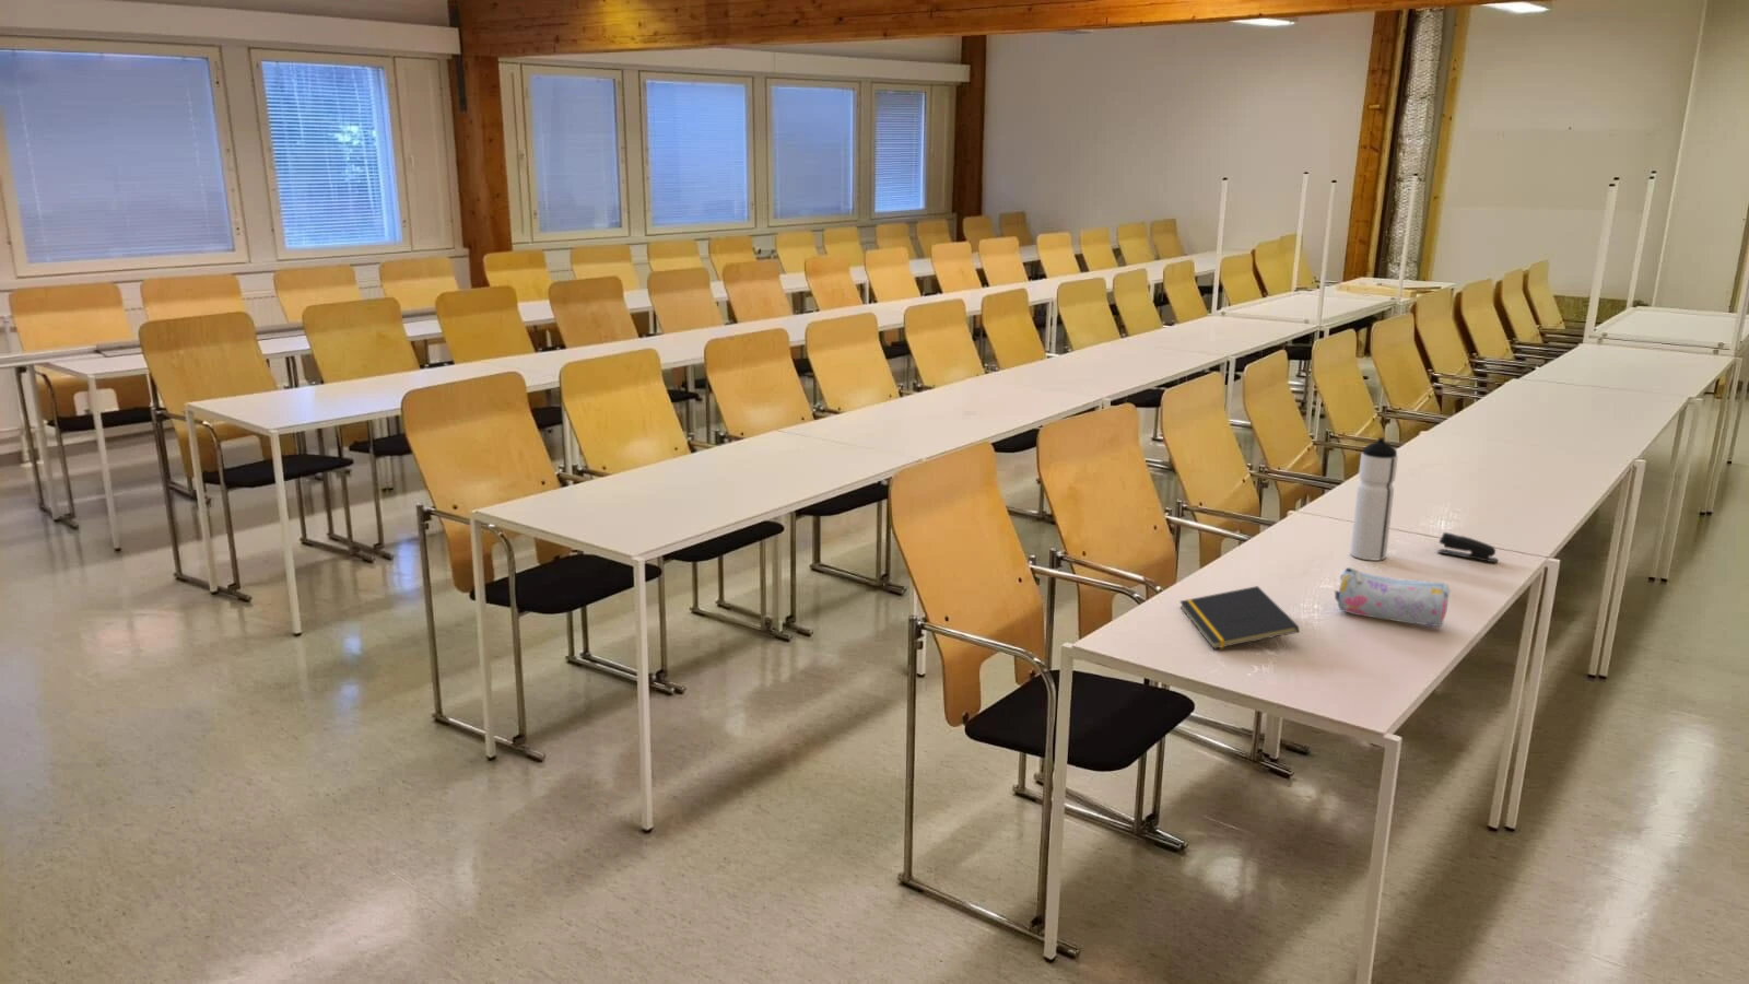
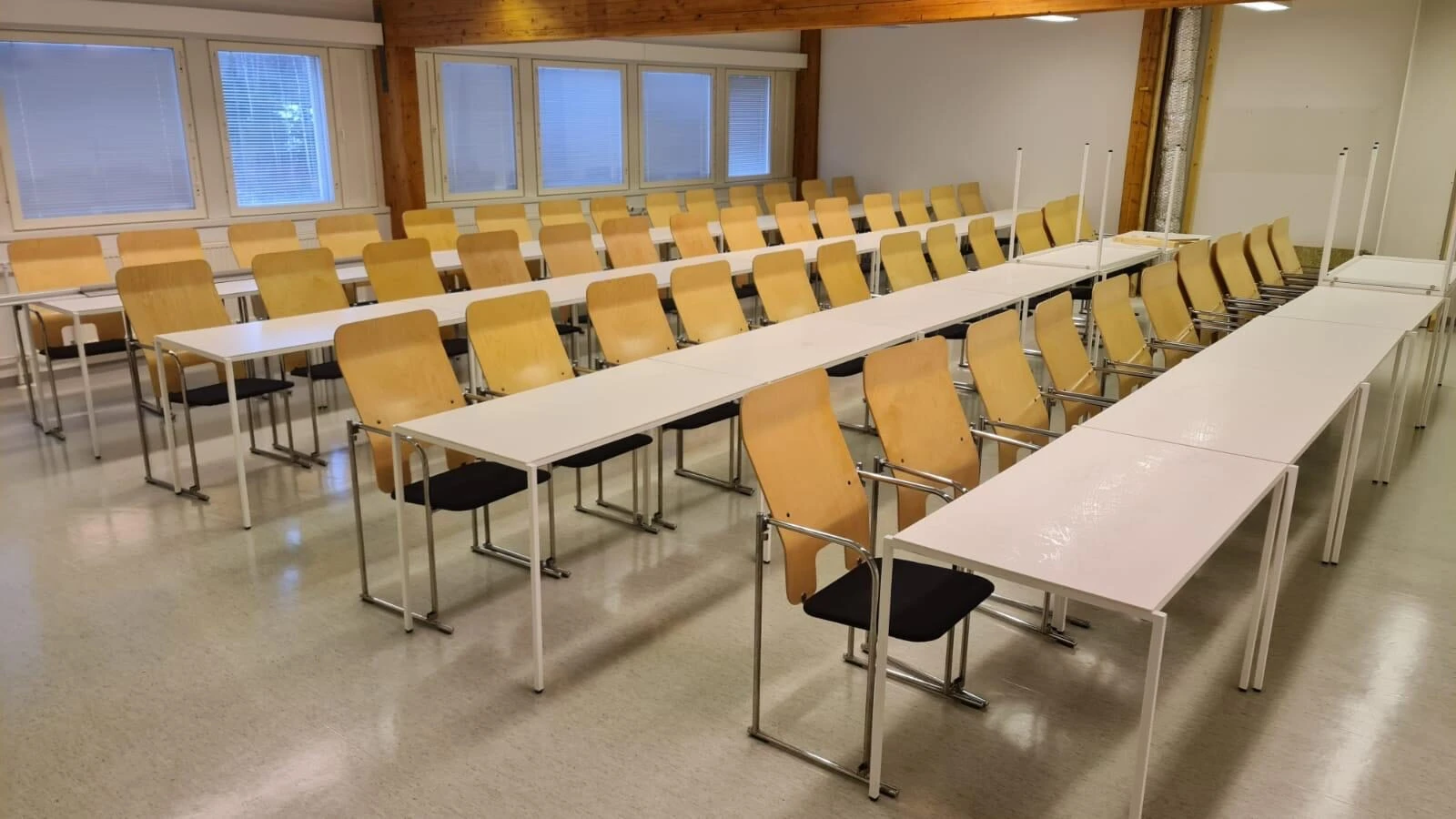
- notepad [1178,585,1301,650]
- water bottle [1349,436,1399,561]
- stapler [1437,531,1499,563]
- pencil case [1333,566,1451,627]
